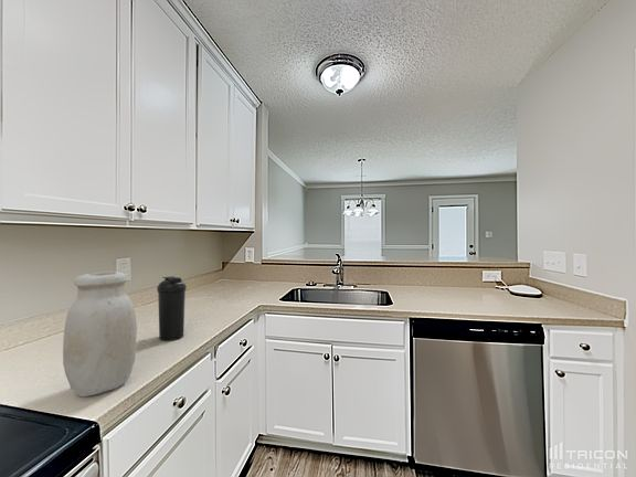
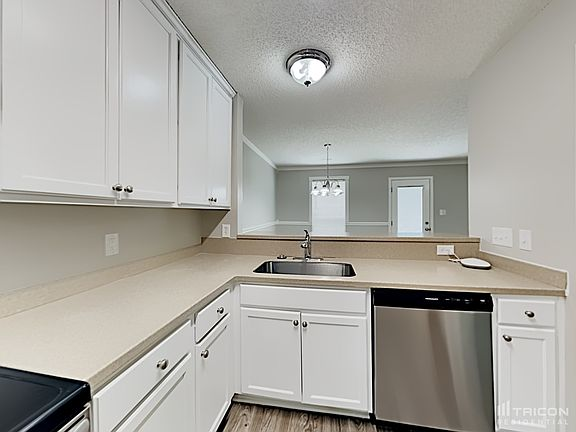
- water bottle [156,276,188,341]
- jar [62,271,138,398]
